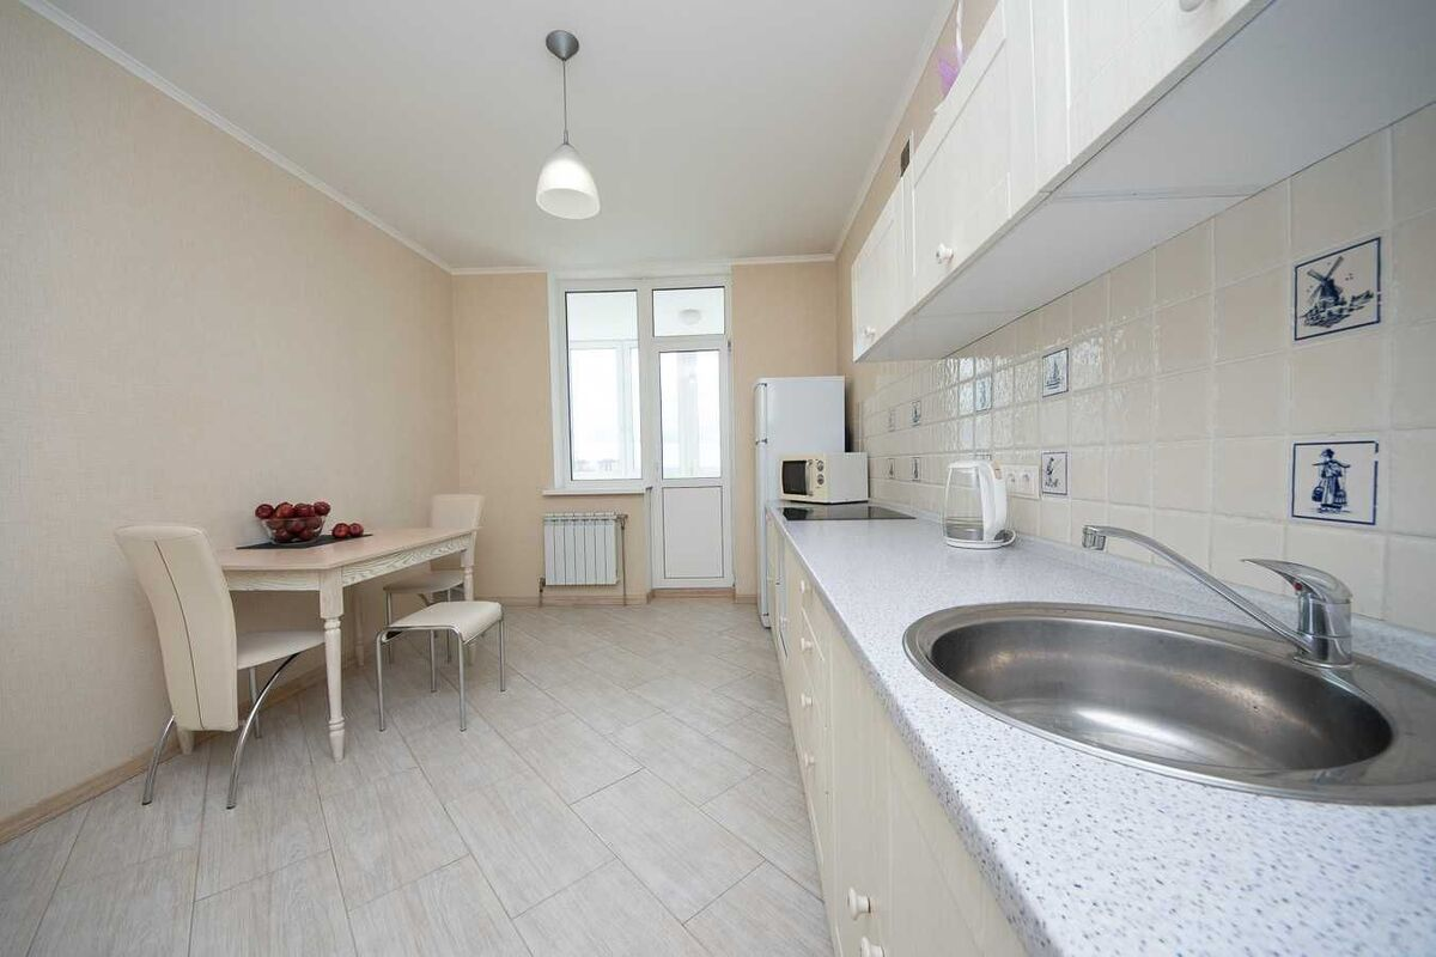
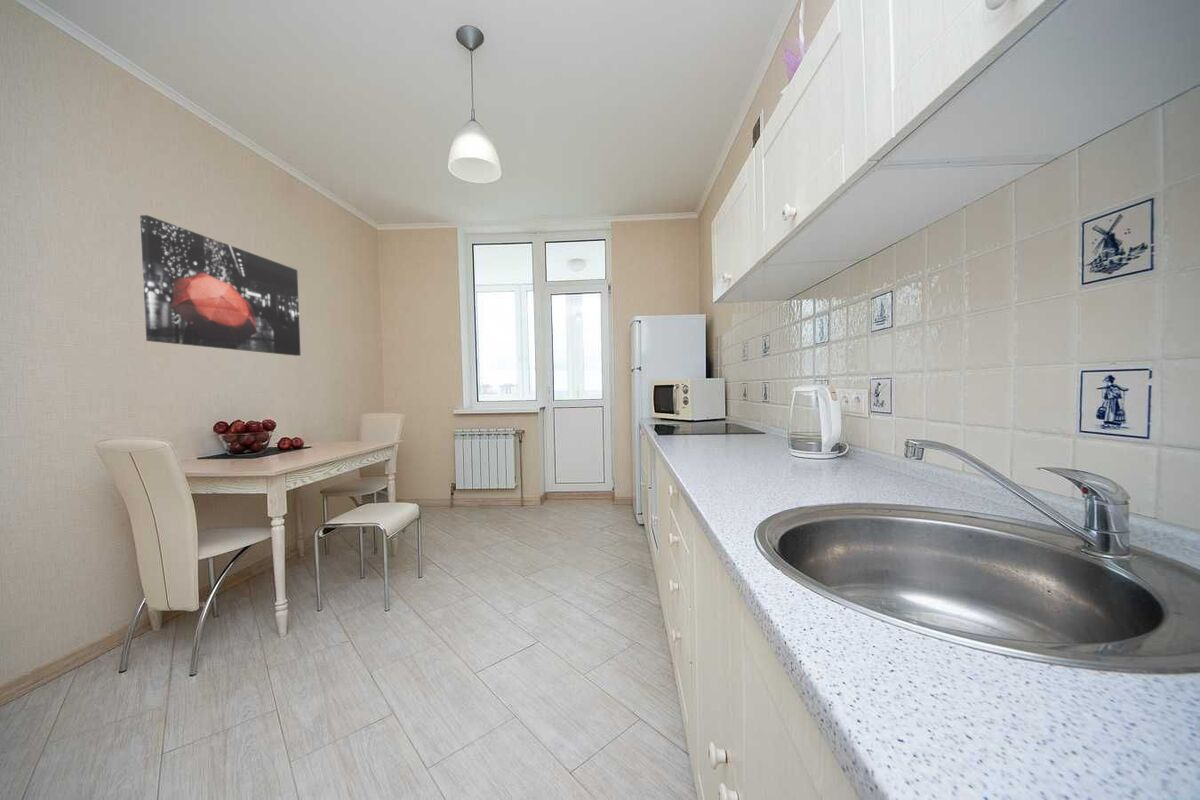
+ wall art [139,214,302,357]
